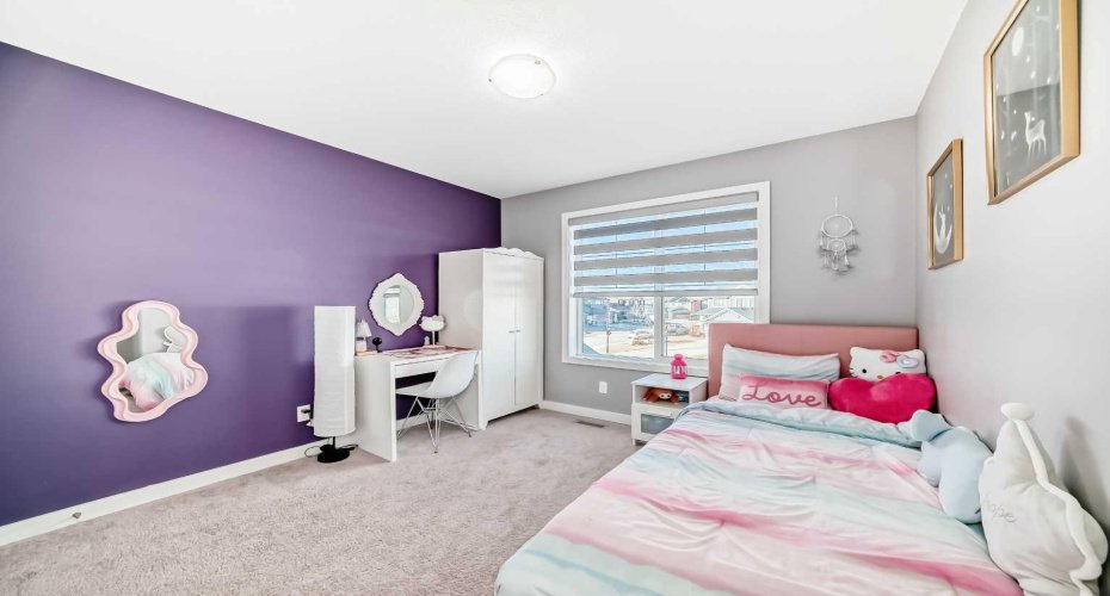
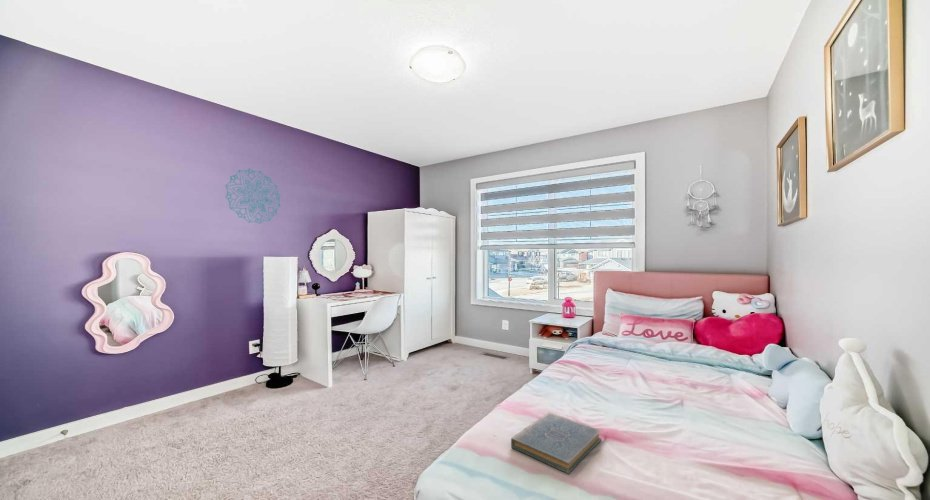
+ wall decoration [224,168,282,225]
+ book [510,411,603,475]
